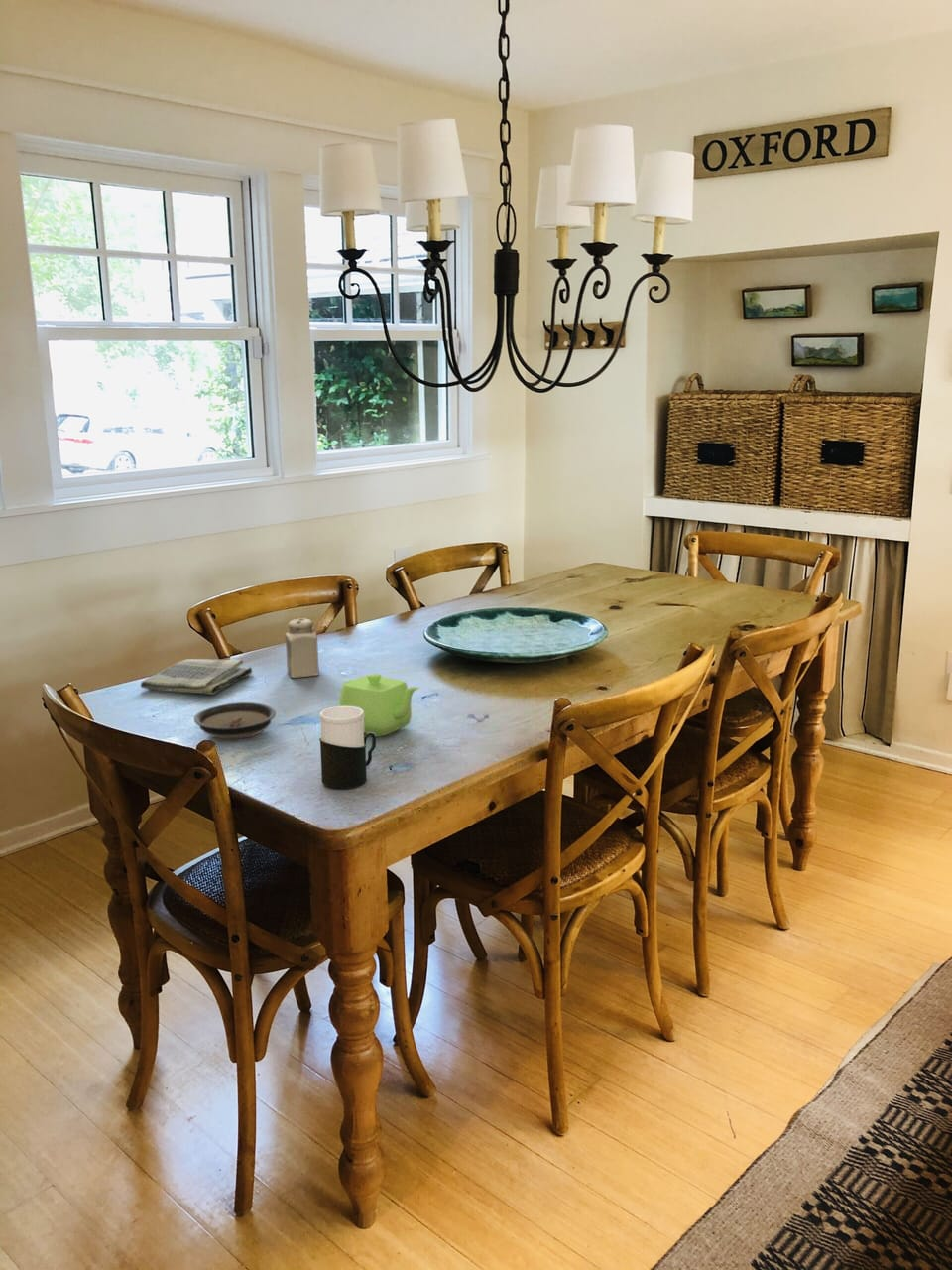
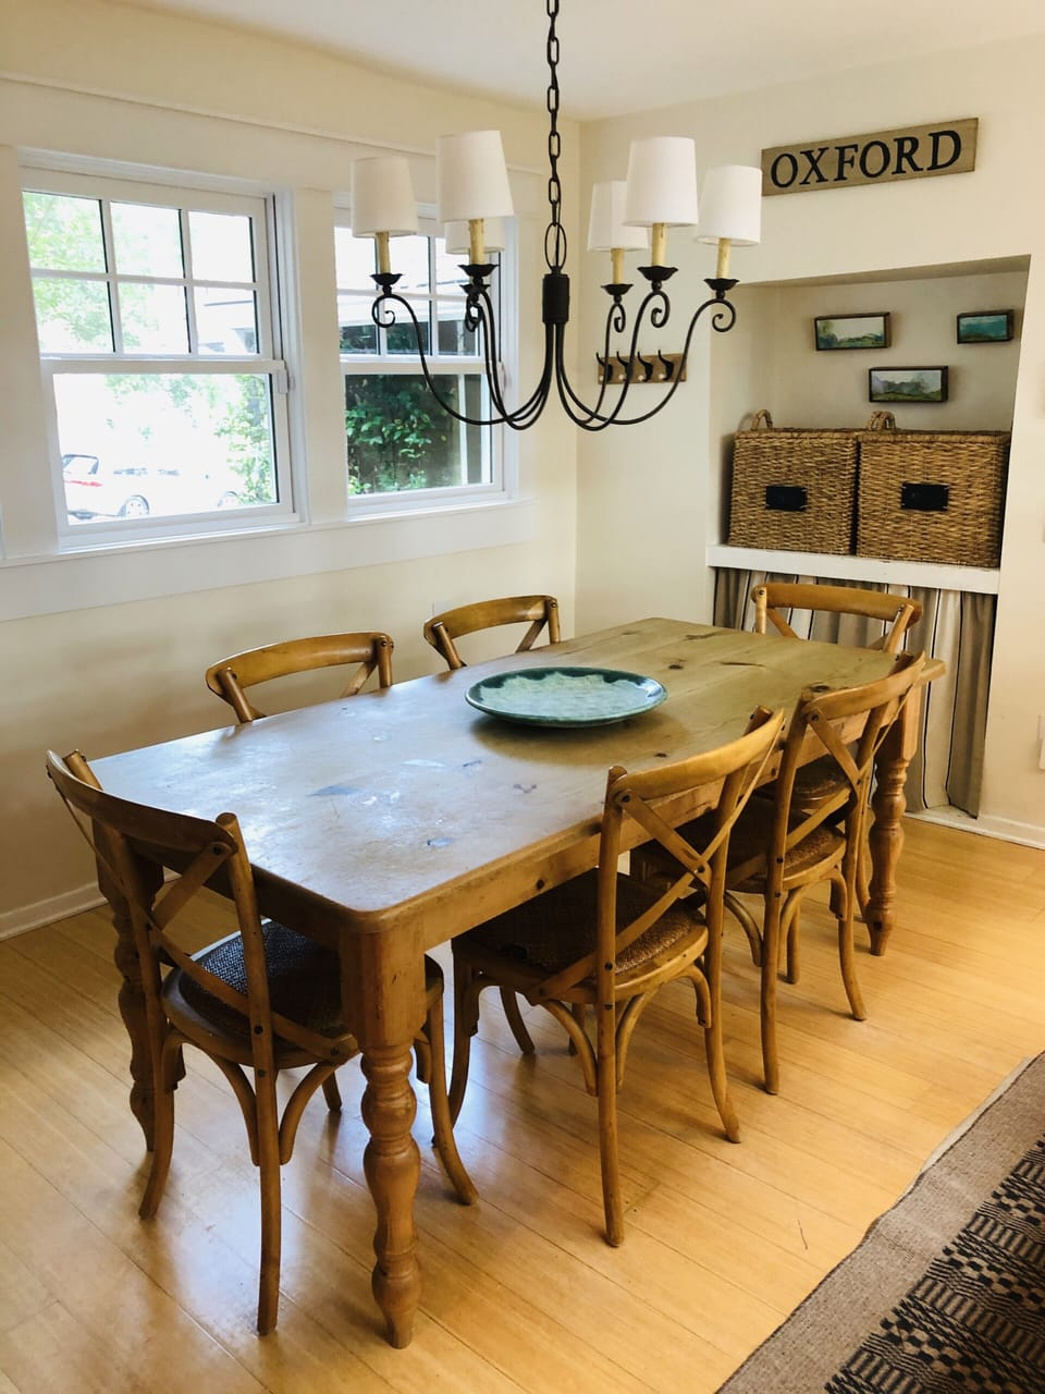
- teapot [338,673,420,738]
- dish towel [140,658,254,696]
- saucer [193,701,277,740]
- salt shaker [285,618,320,679]
- cup [318,705,377,790]
